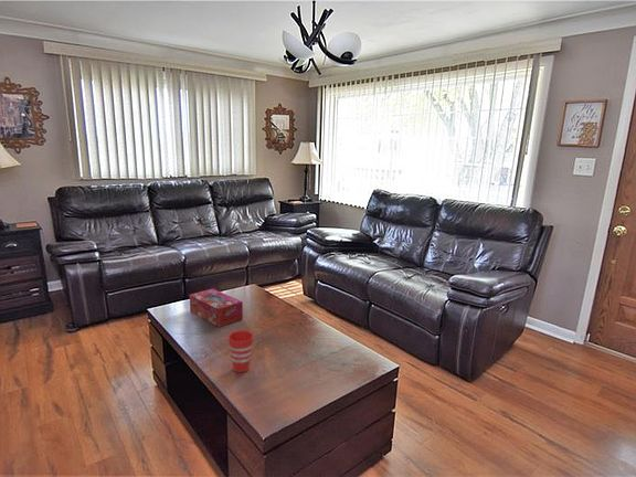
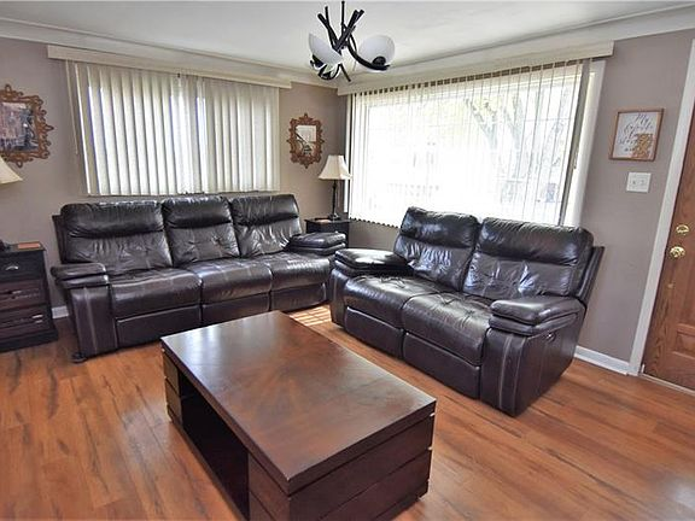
- cup [227,329,255,373]
- tissue box [189,288,244,328]
